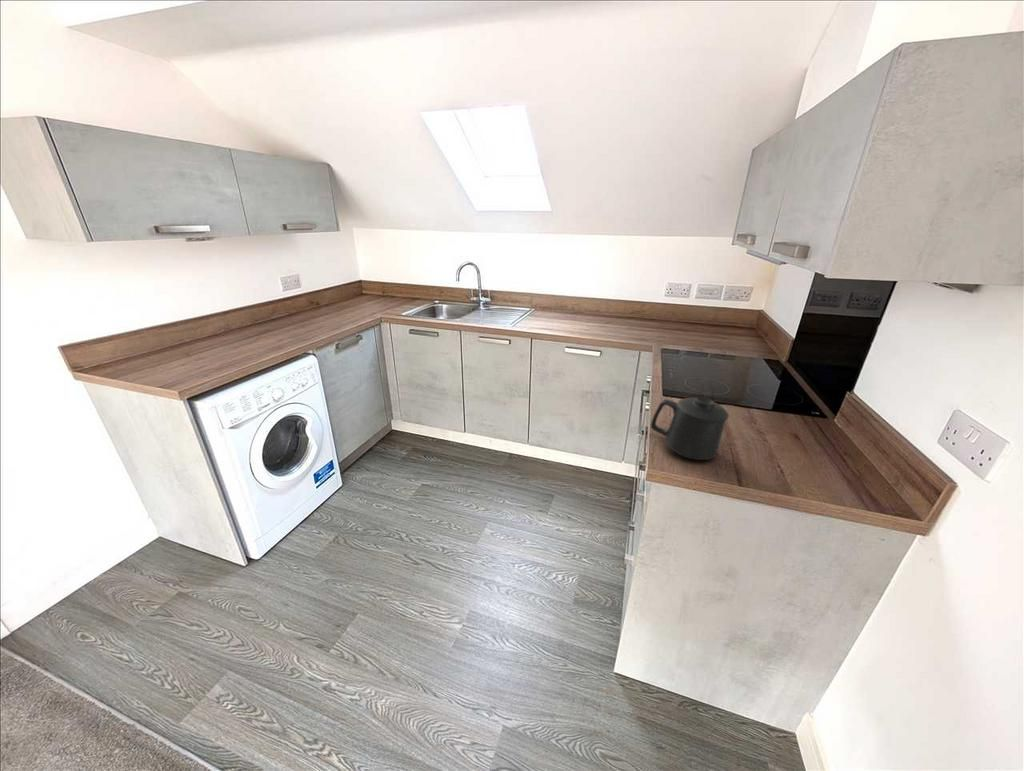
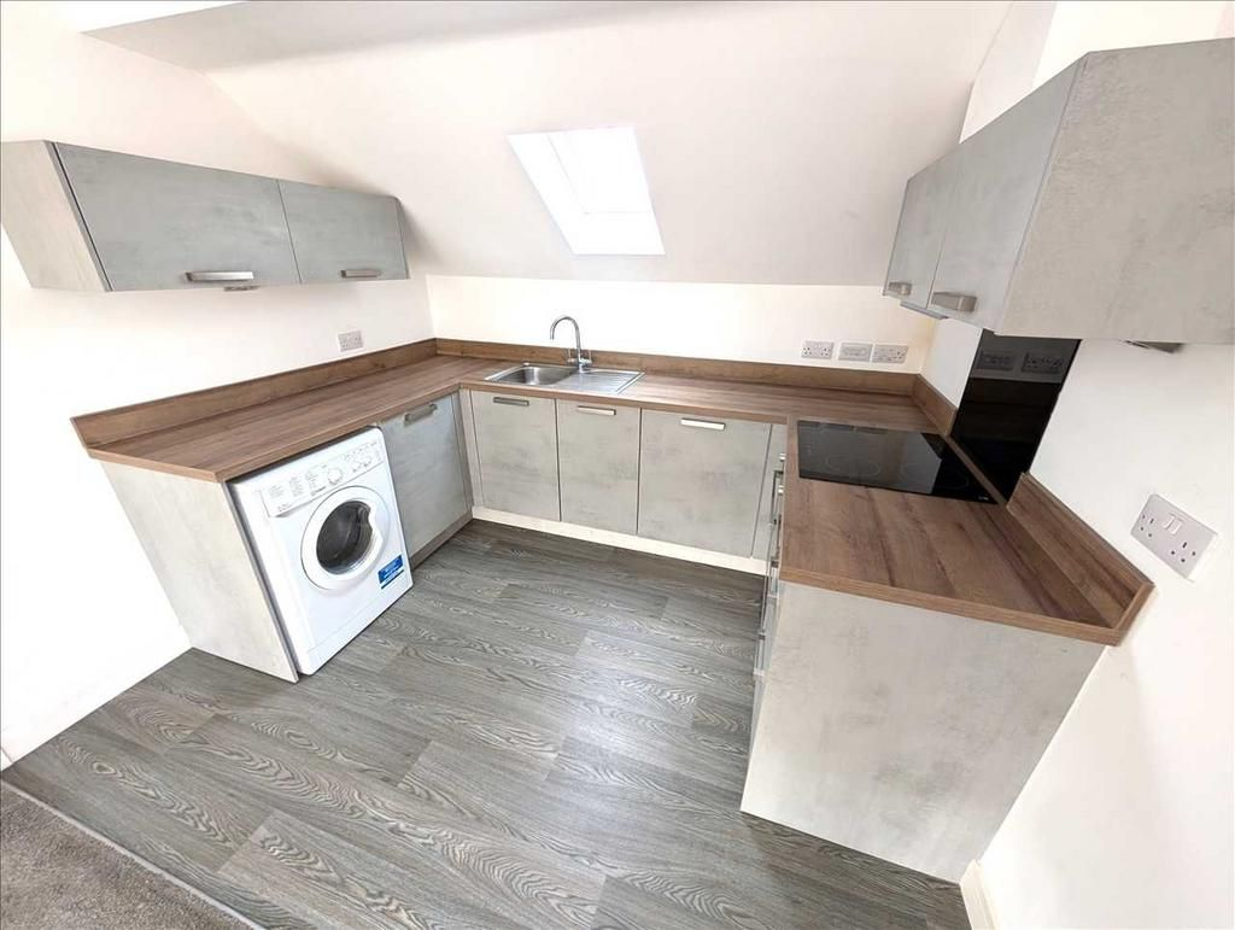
- mug [650,396,730,461]
